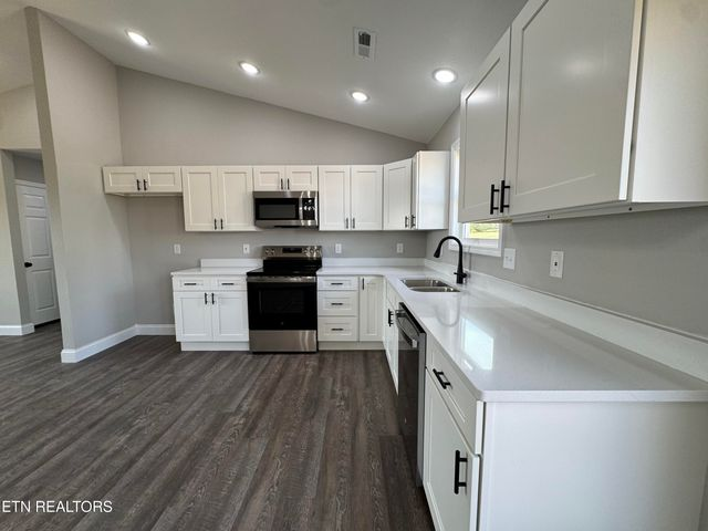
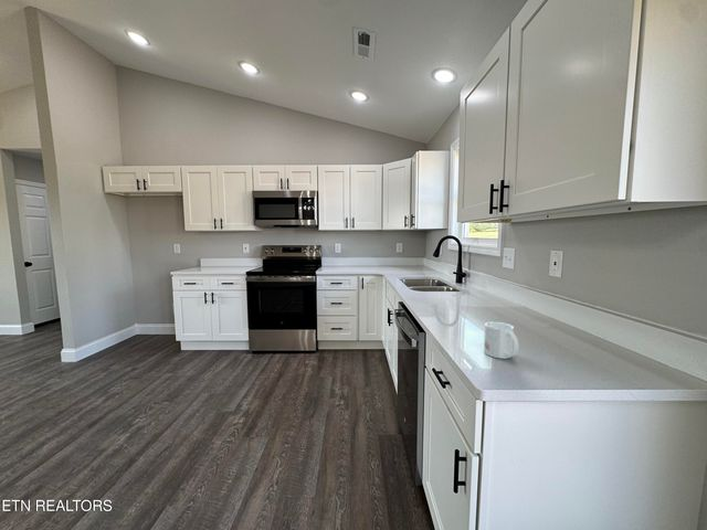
+ mug [483,321,519,360]
